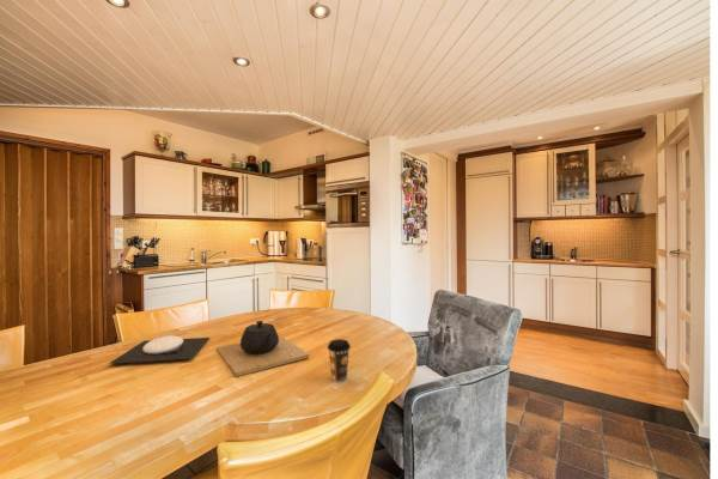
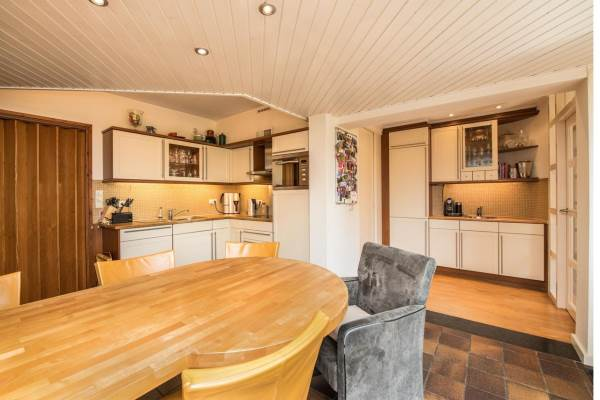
- plate [108,334,211,365]
- teapot [215,320,310,377]
- coffee cup [327,338,352,382]
